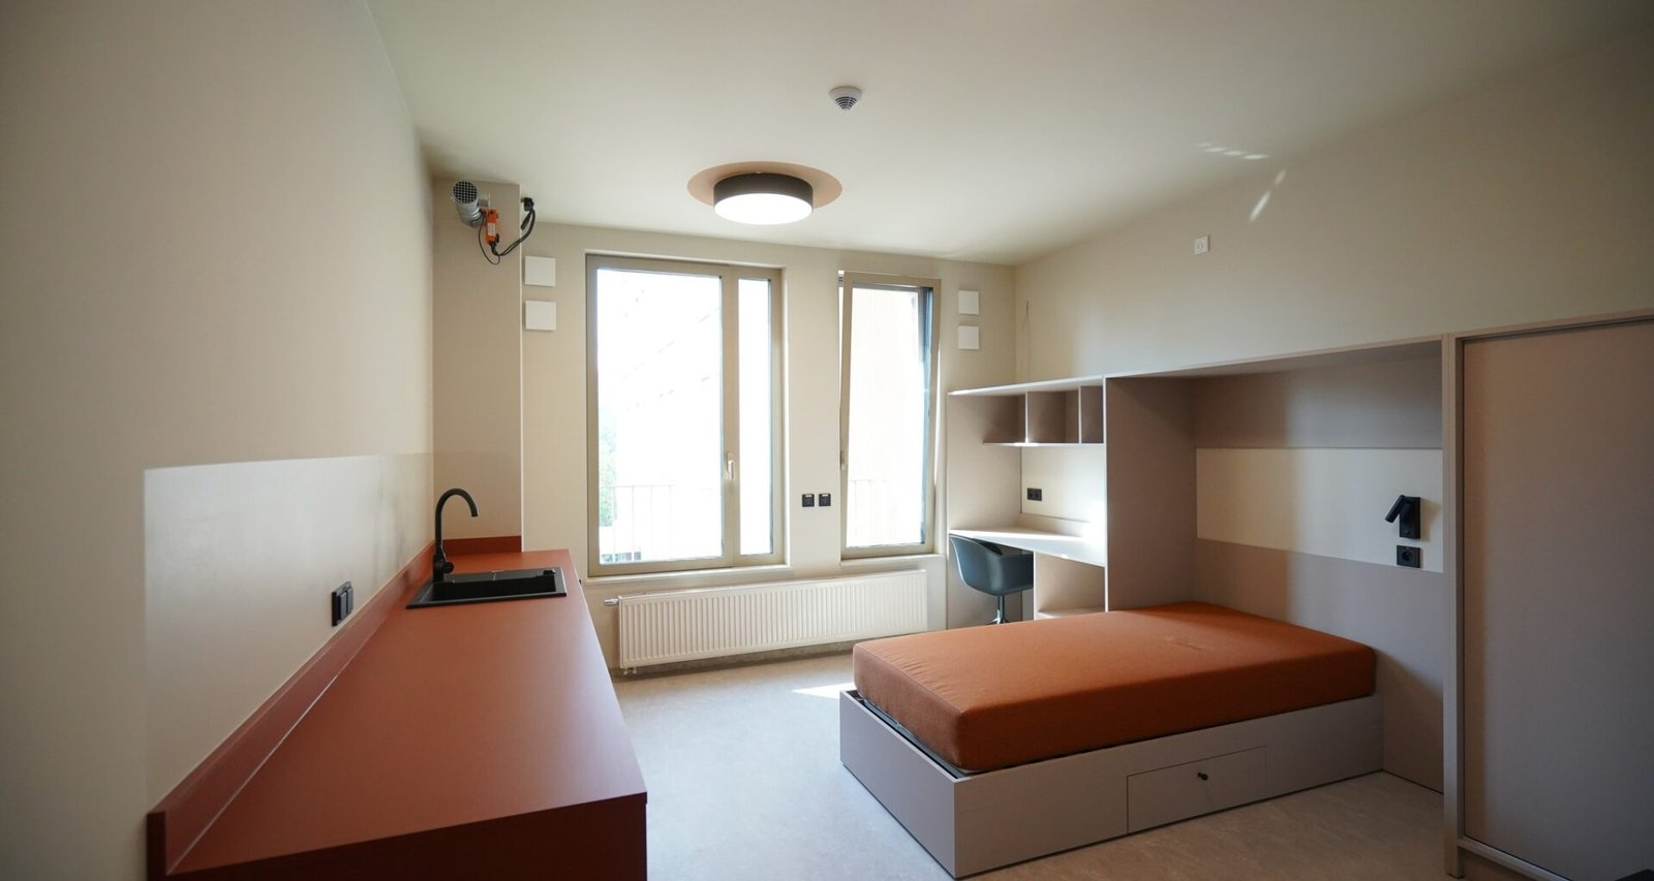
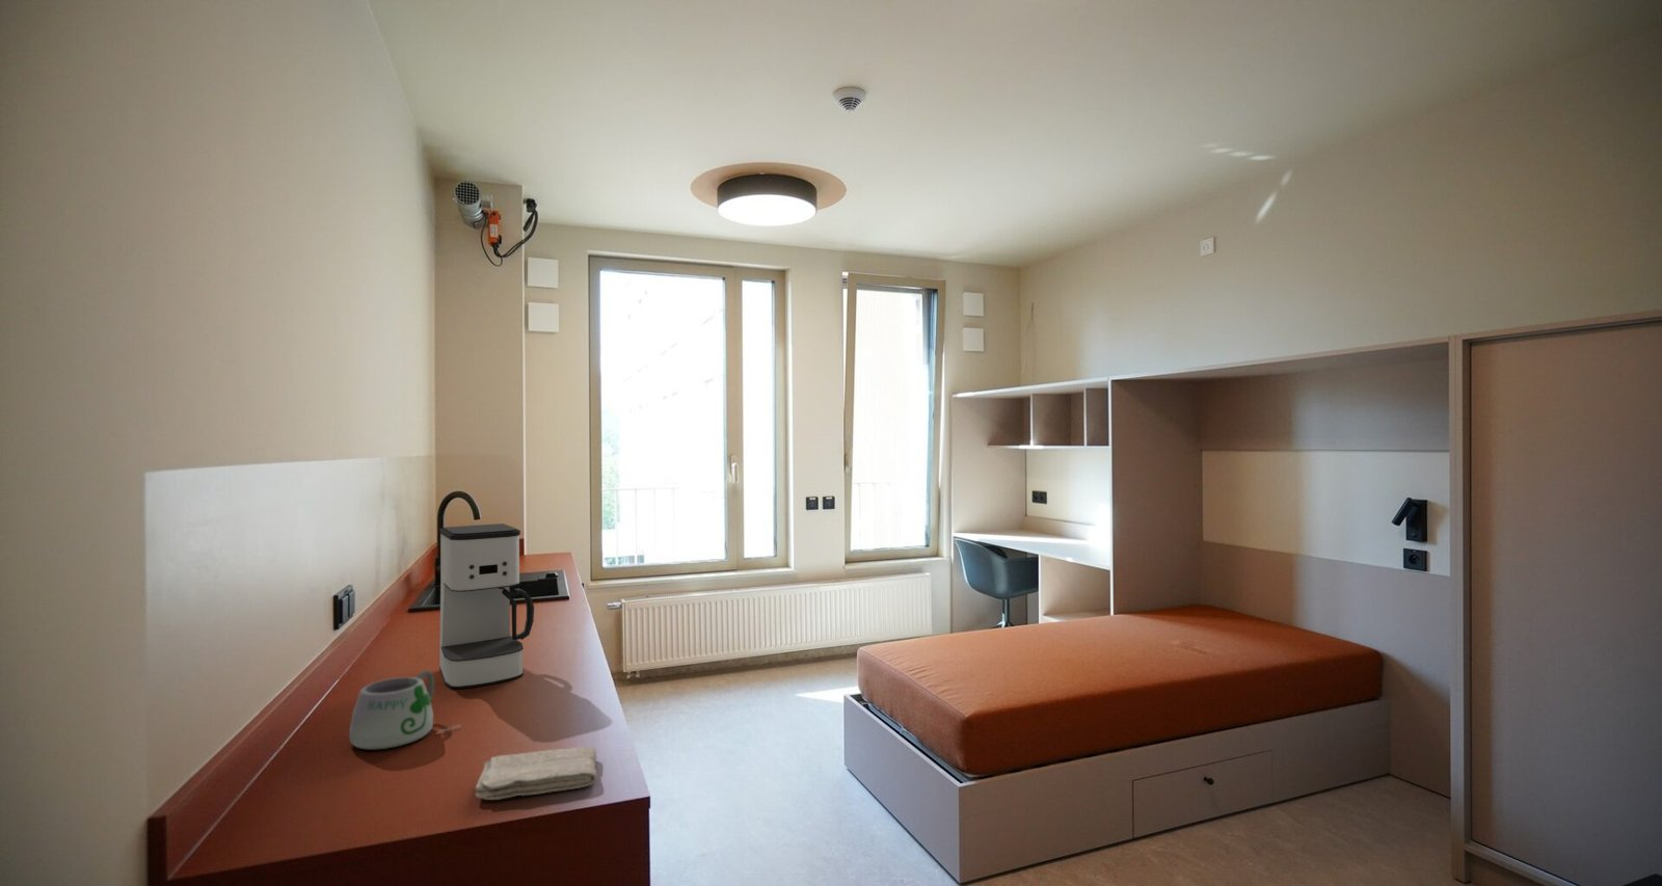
+ mug [348,669,463,750]
+ coffee maker [439,522,535,689]
+ washcloth [475,745,598,801]
